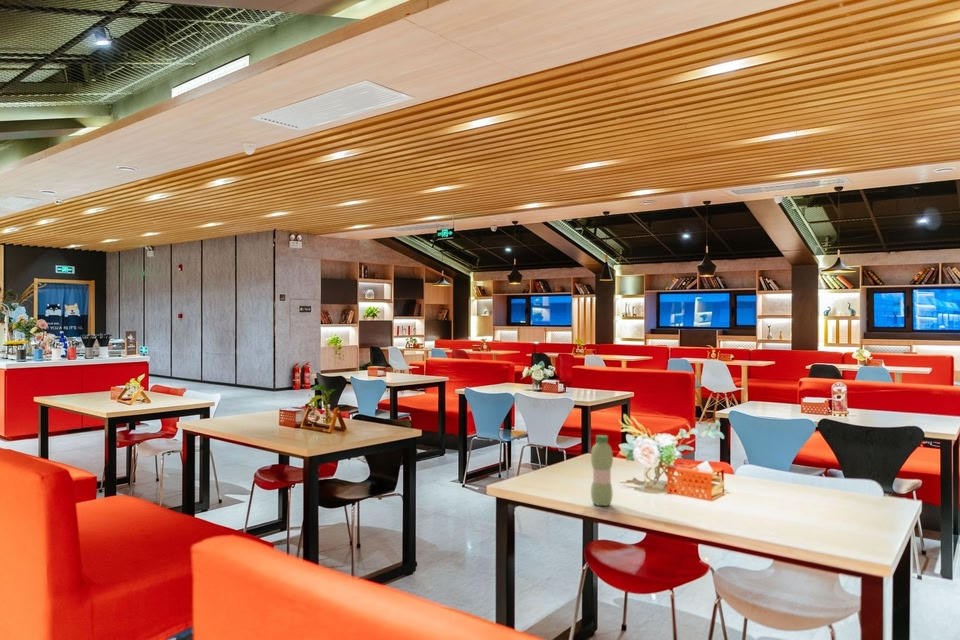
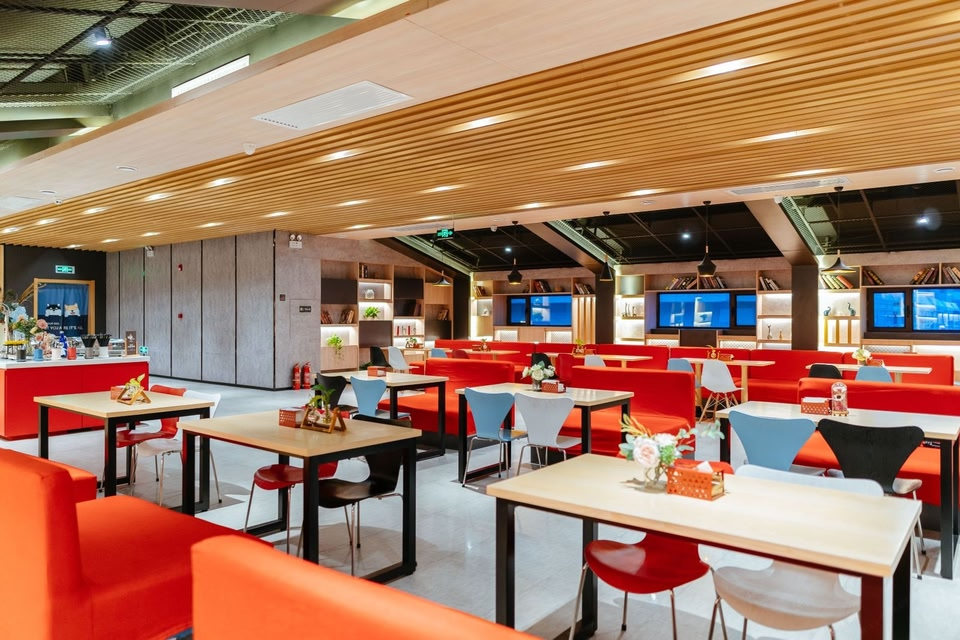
- water bottle [590,434,614,507]
